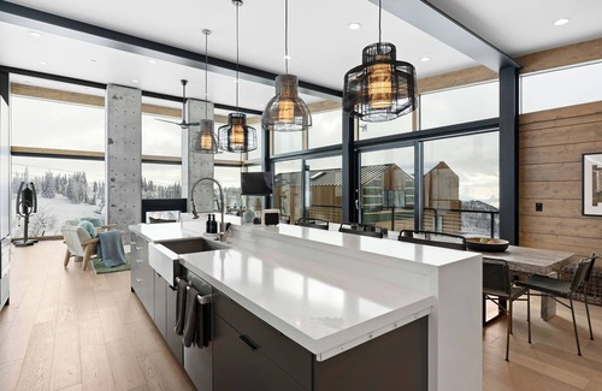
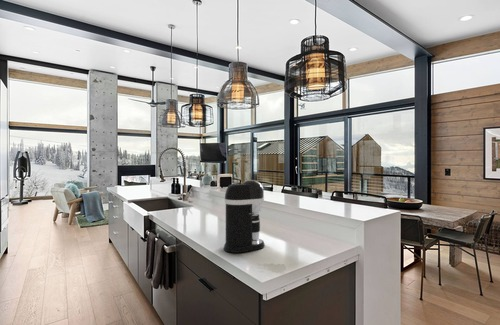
+ coffee maker [223,179,266,254]
